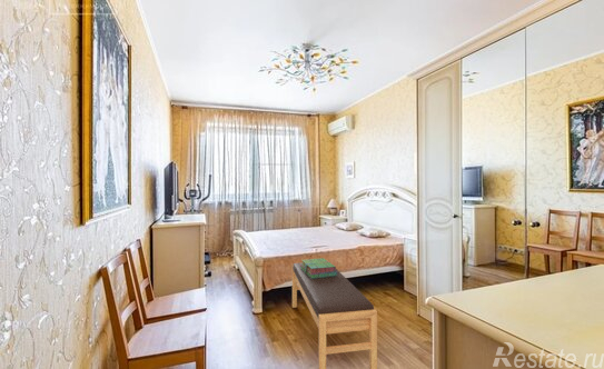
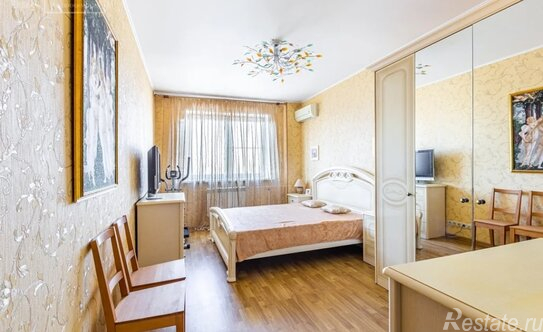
- bench [291,262,378,369]
- stack of books [300,257,337,279]
